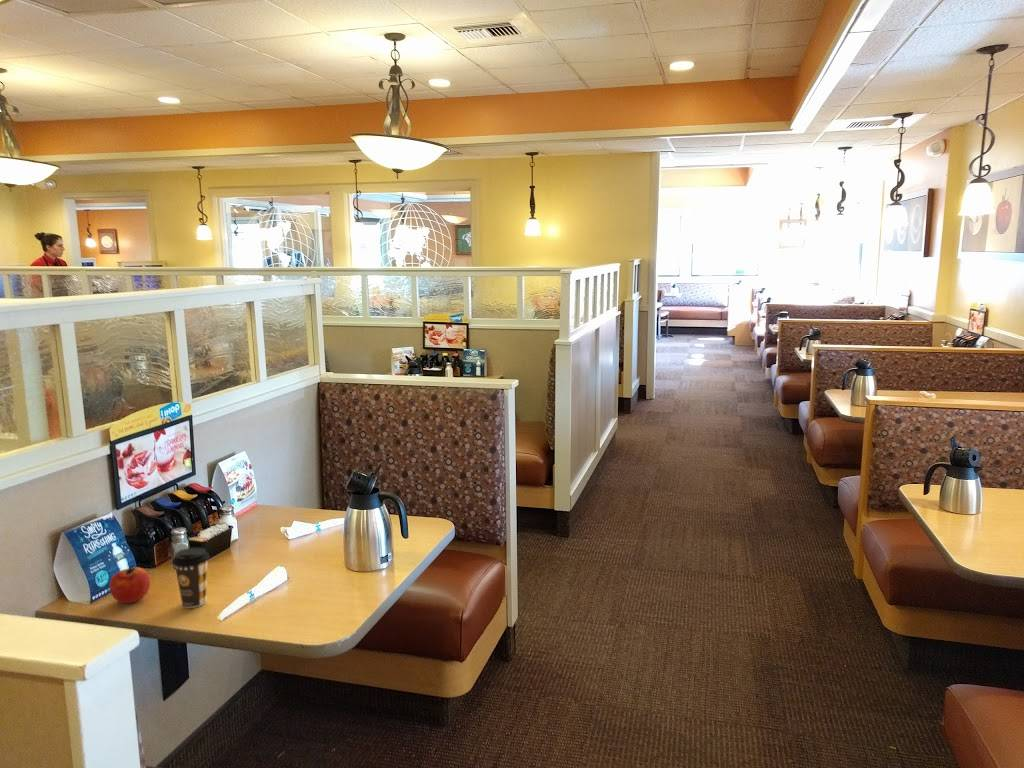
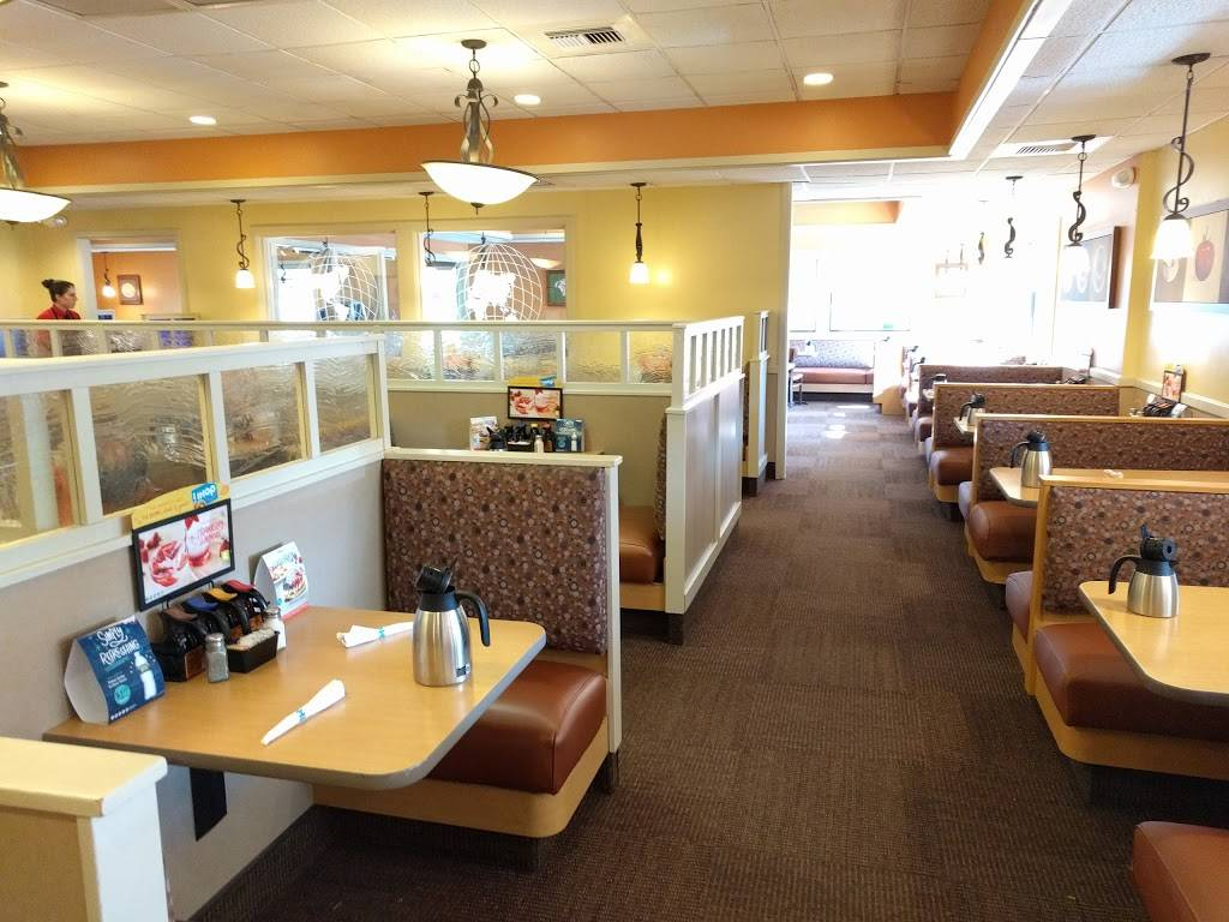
- fruit [109,564,151,604]
- coffee cup [171,547,210,609]
